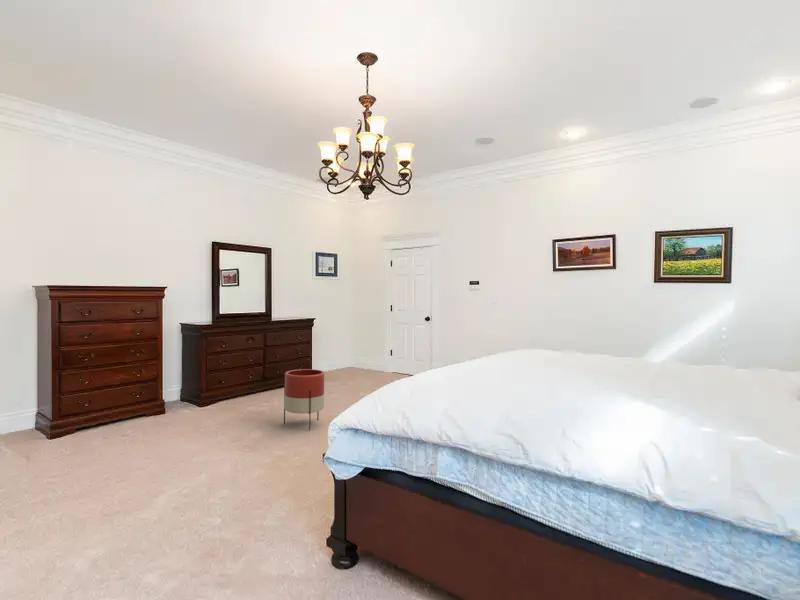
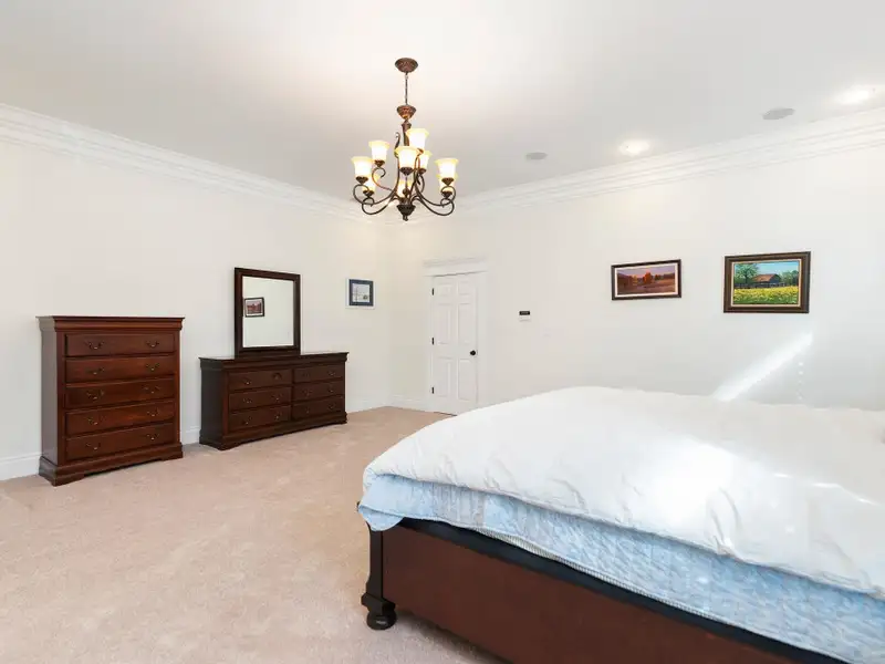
- planter [283,368,325,431]
